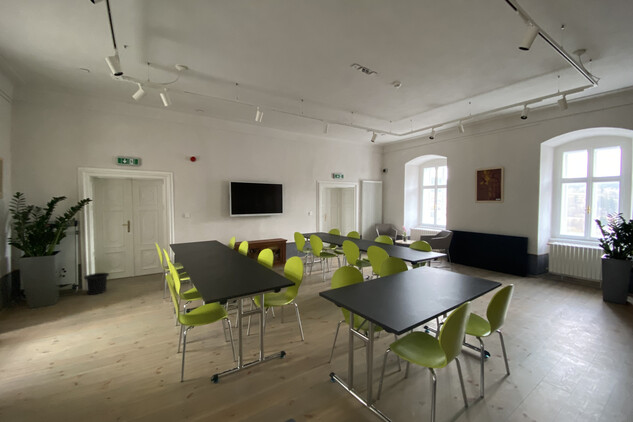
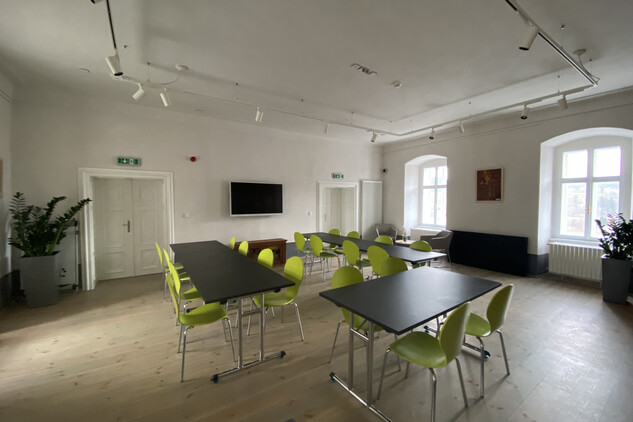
- trash can [83,272,110,296]
